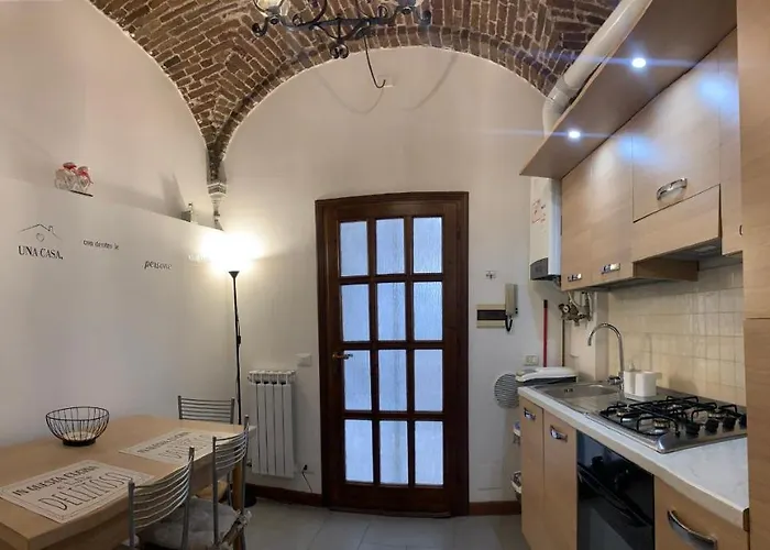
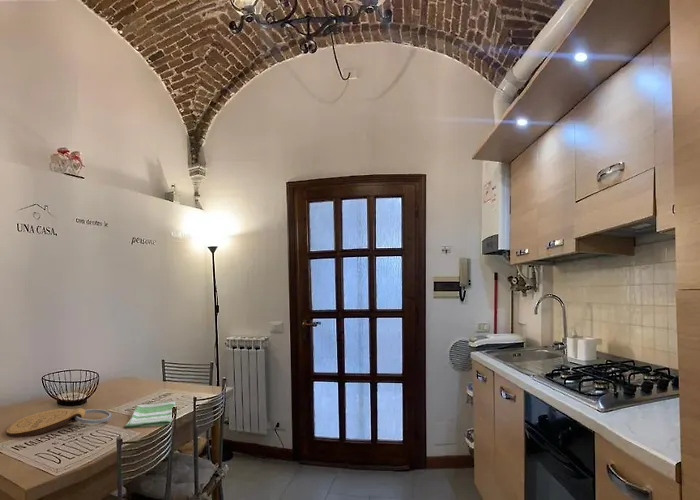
+ dish towel [124,400,176,428]
+ key chain [5,407,112,438]
